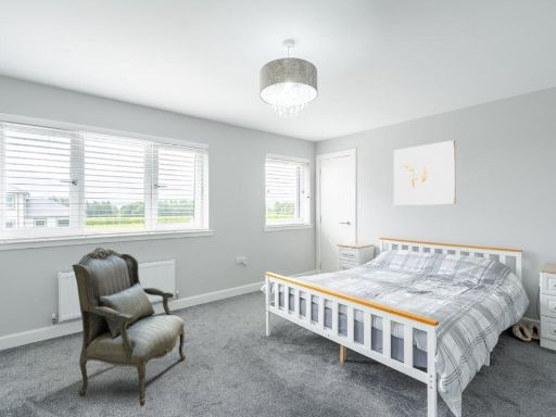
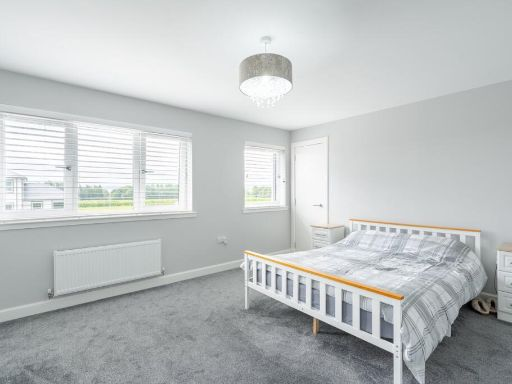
- wall art [393,139,456,206]
- armchair [71,247,187,407]
